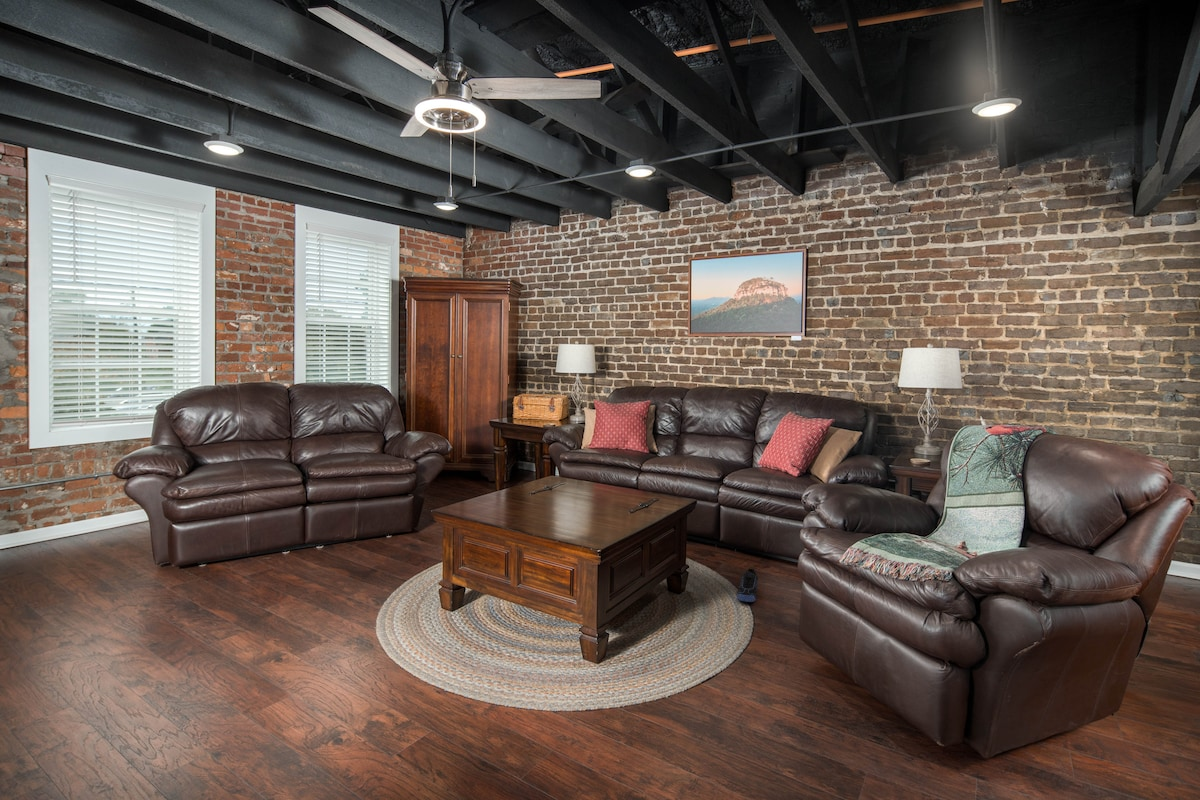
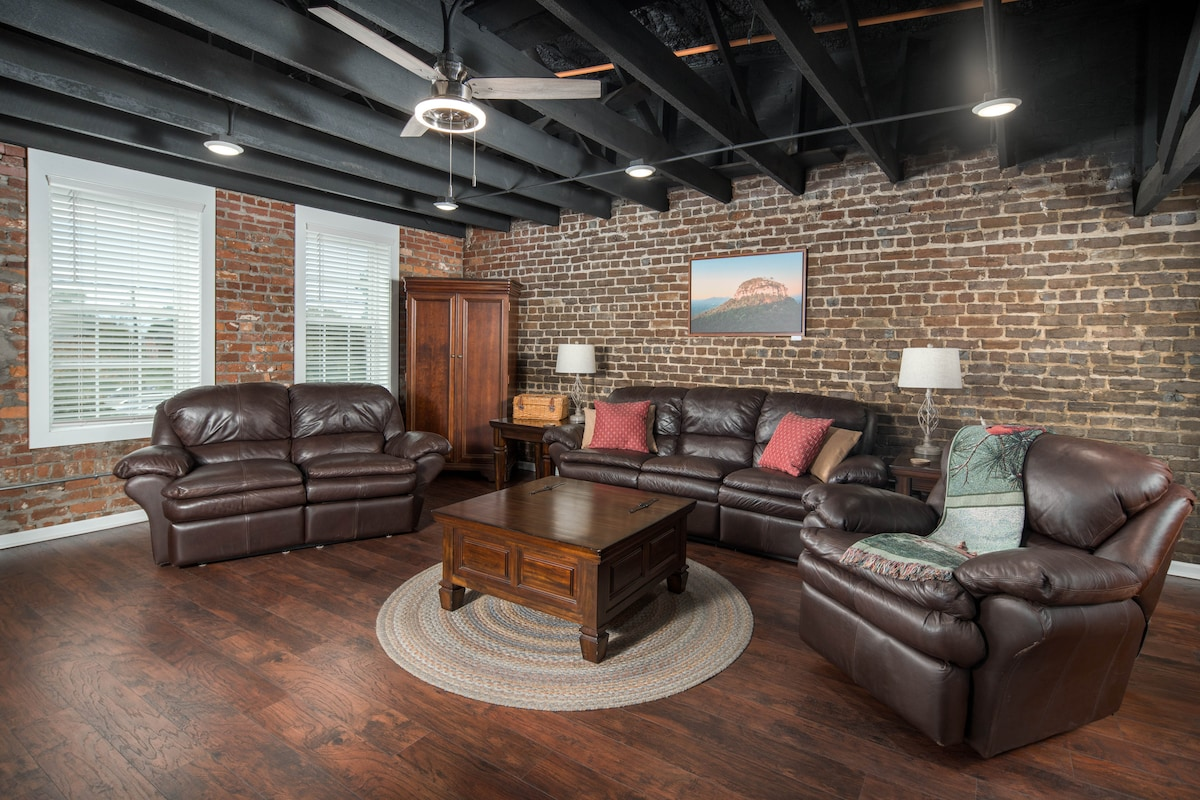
- sneaker [736,567,759,603]
